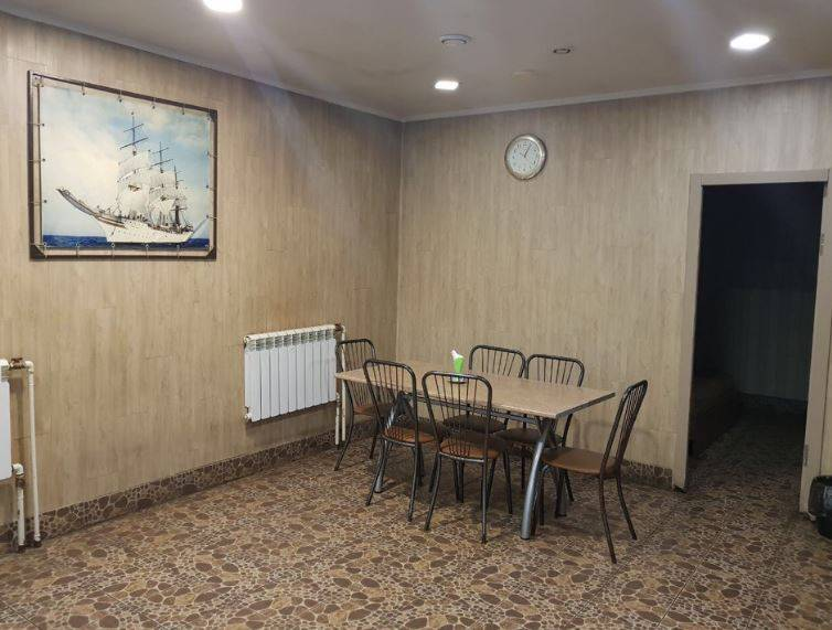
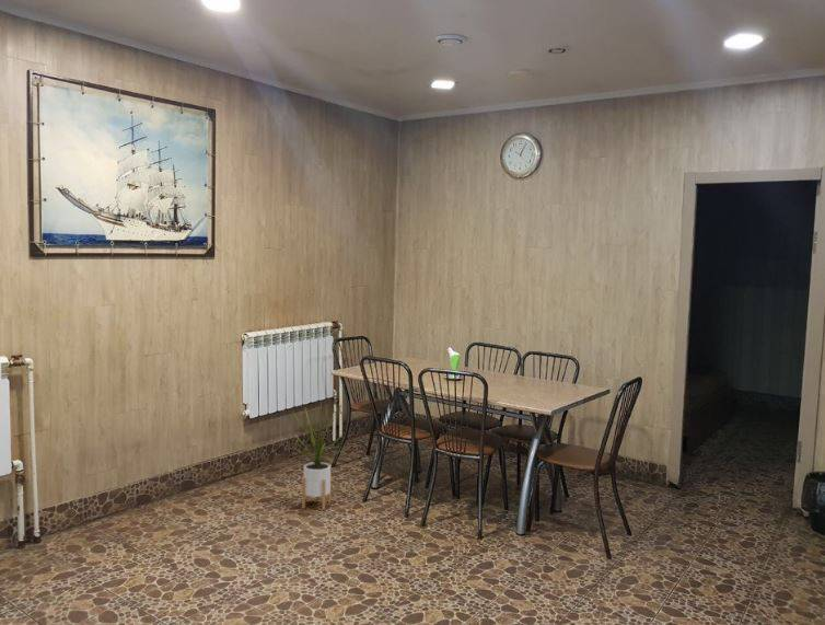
+ house plant [291,402,349,511]
